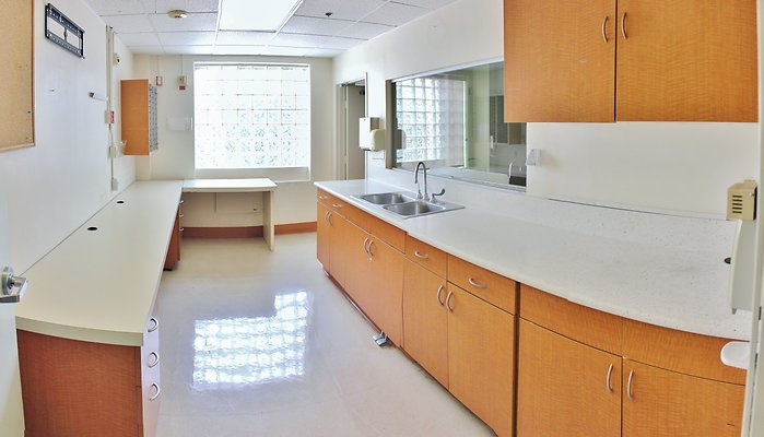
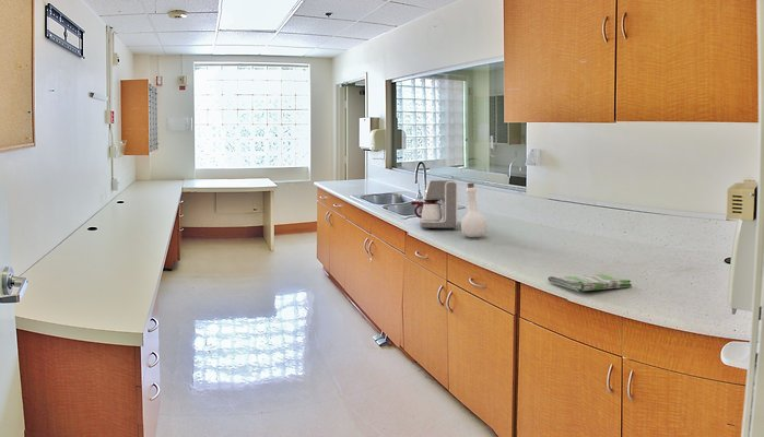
+ dish towel [546,273,633,293]
+ bottle [460,182,487,238]
+ coffee maker [410,179,459,229]
